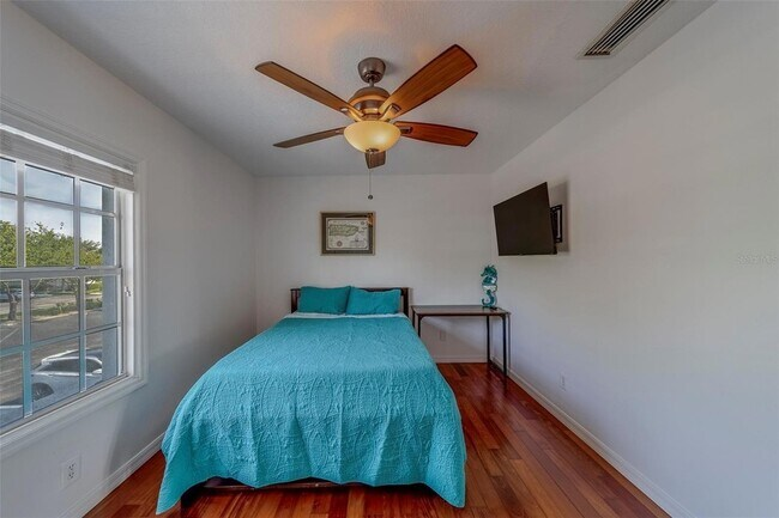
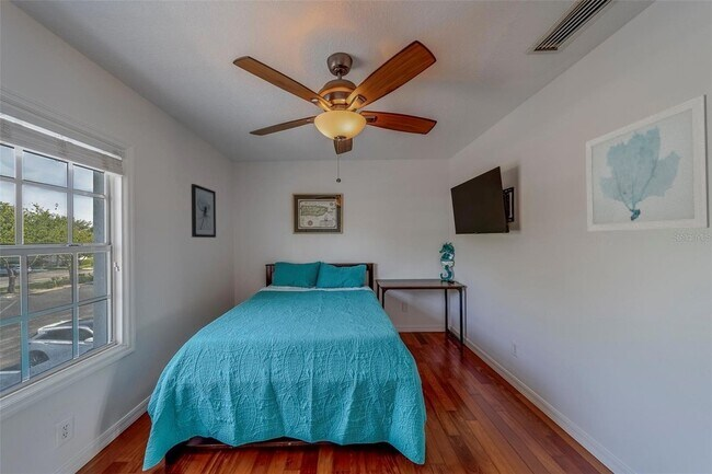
+ wall art [585,94,711,232]
+ wall art [191,183,217,239]
